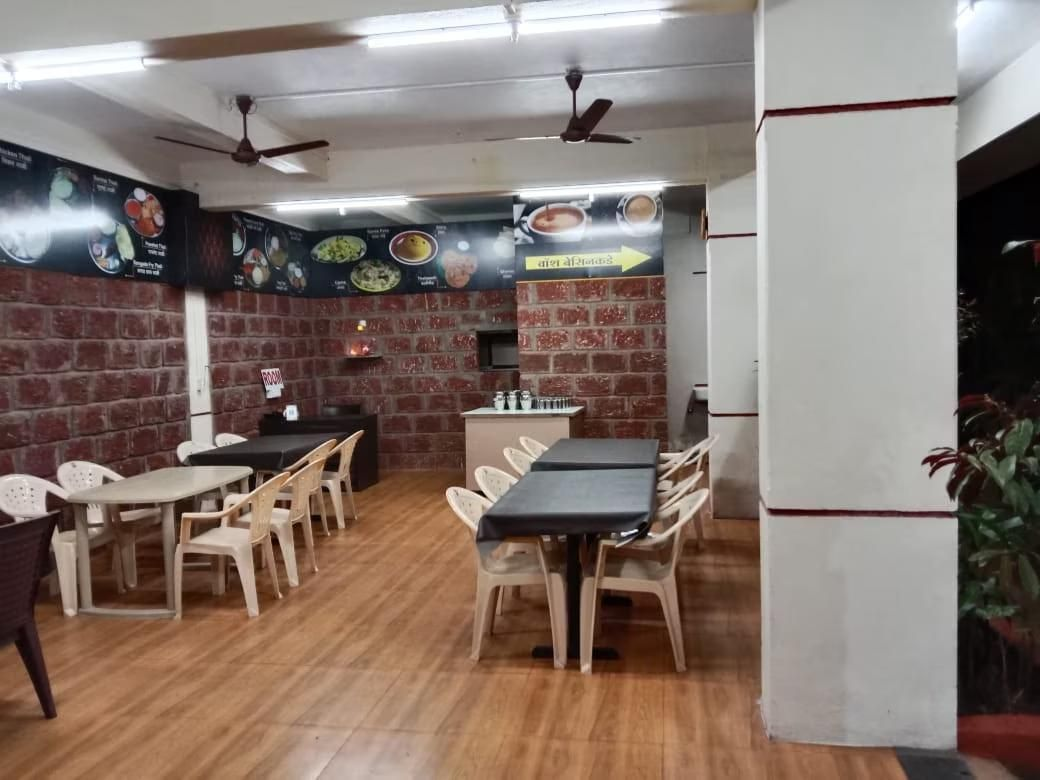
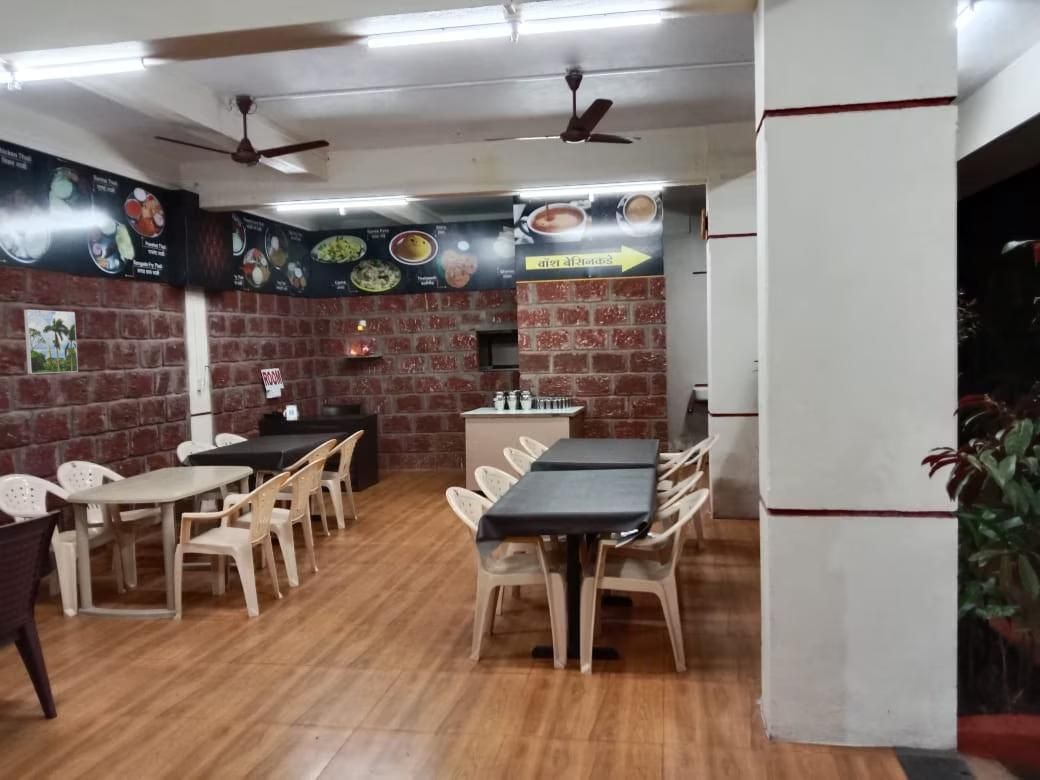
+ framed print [23,309,79,375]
